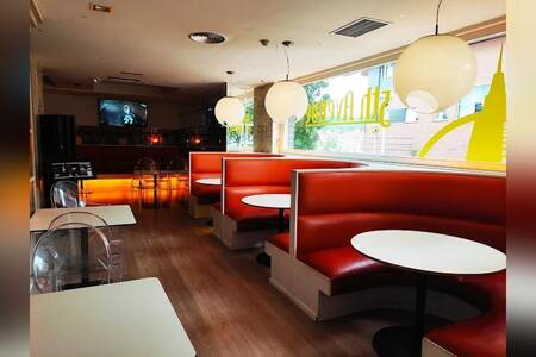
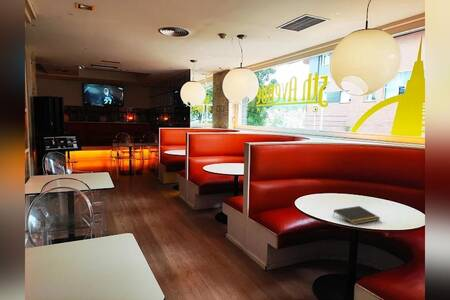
+ notepad [332,205,381,225]
